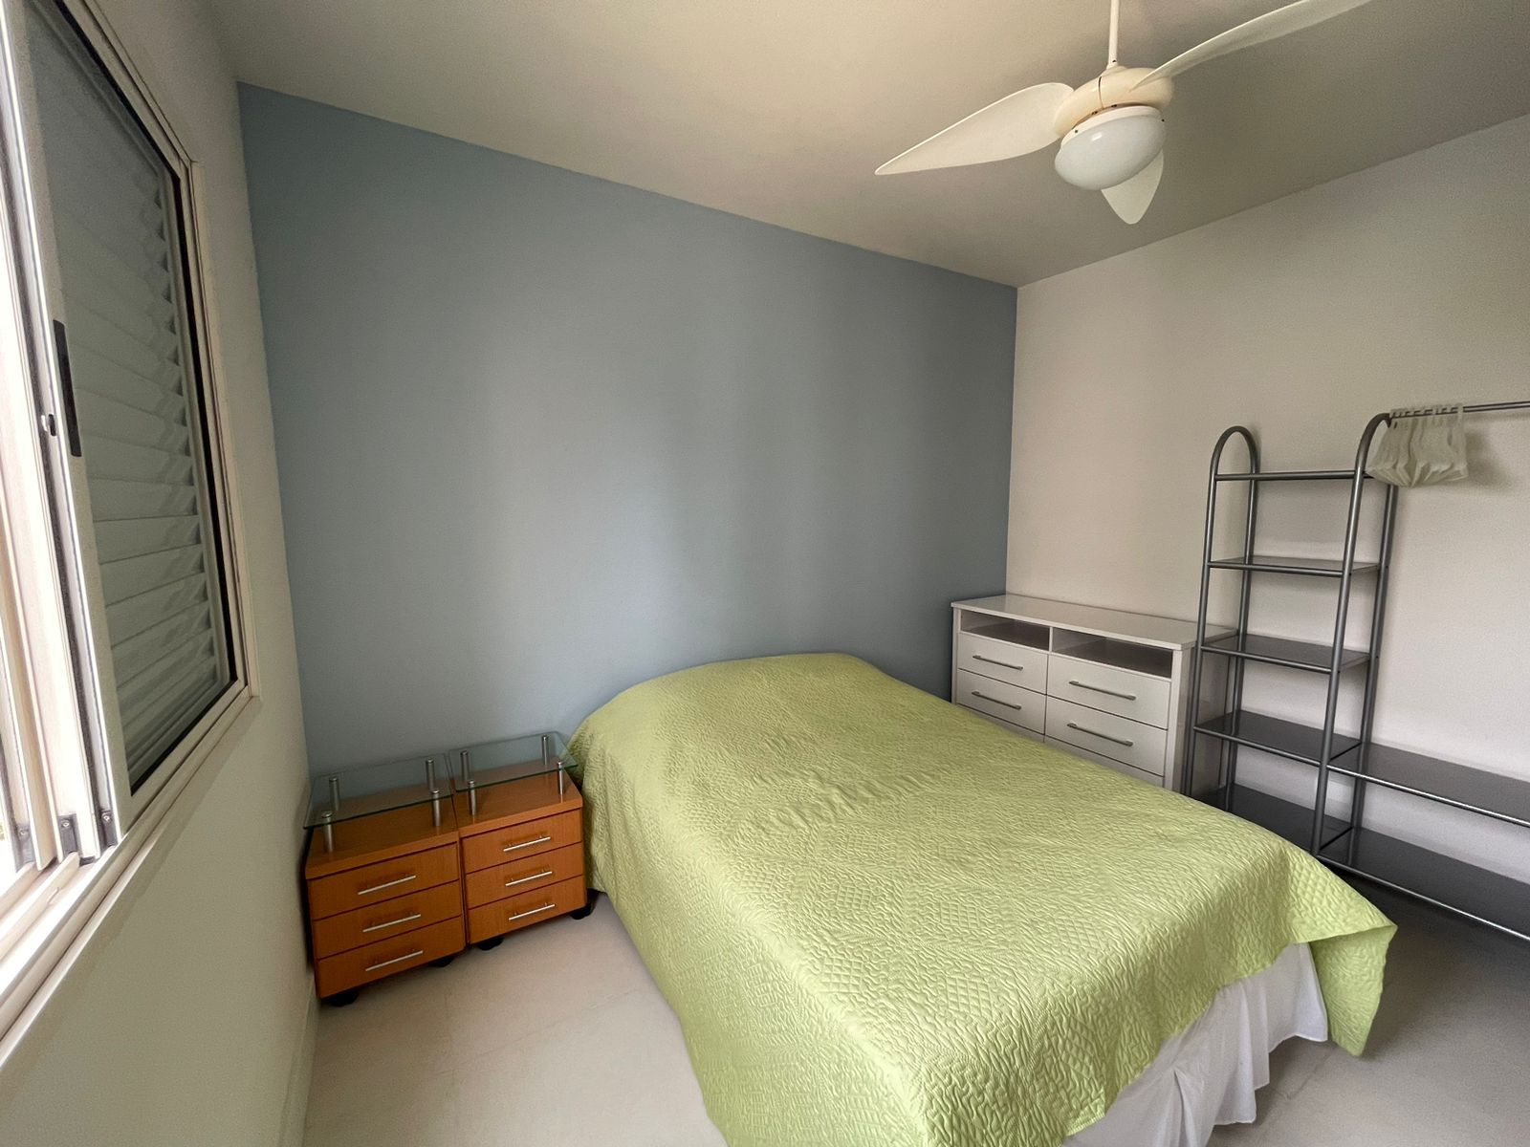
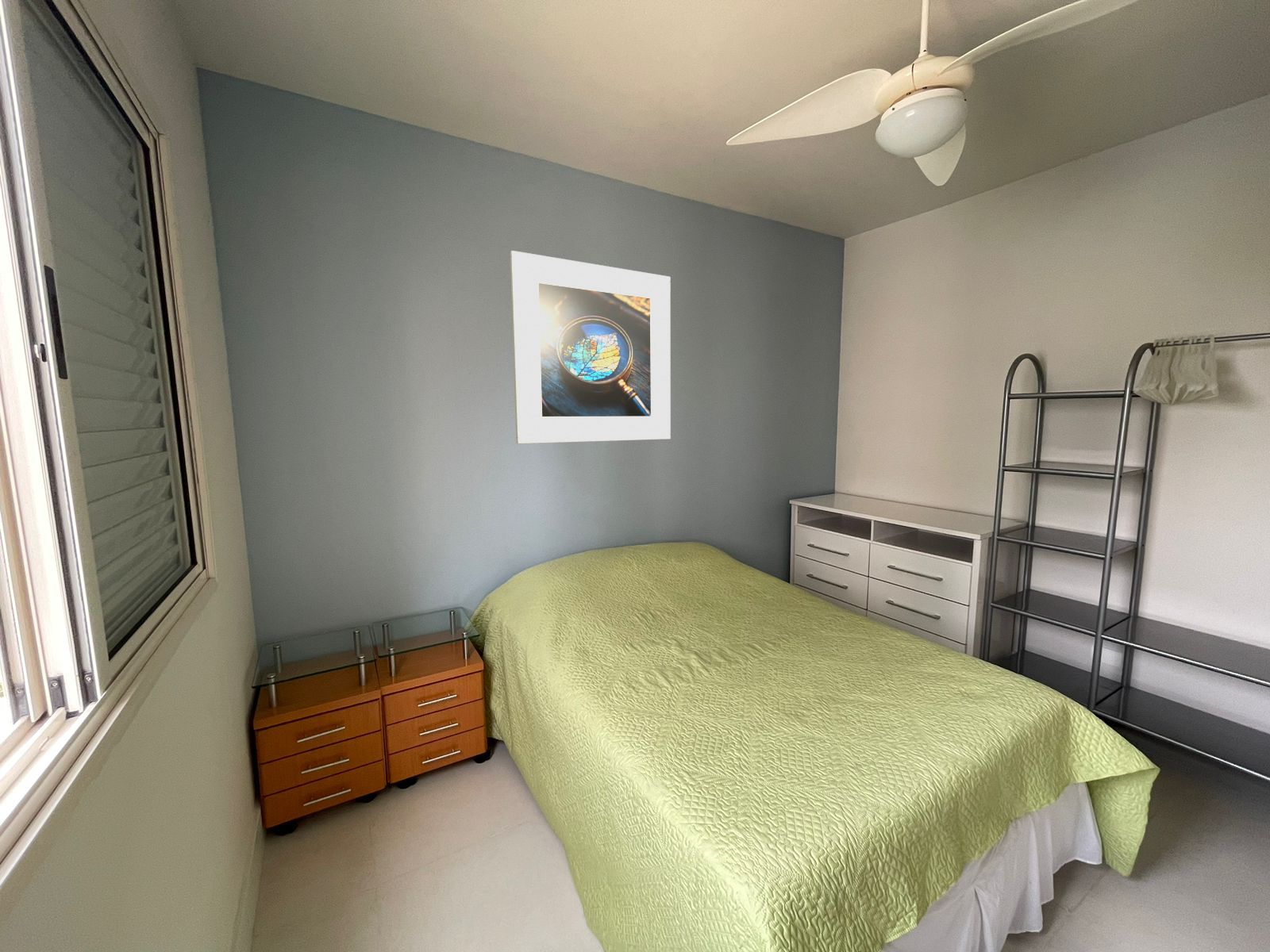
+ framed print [510,250,672,444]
